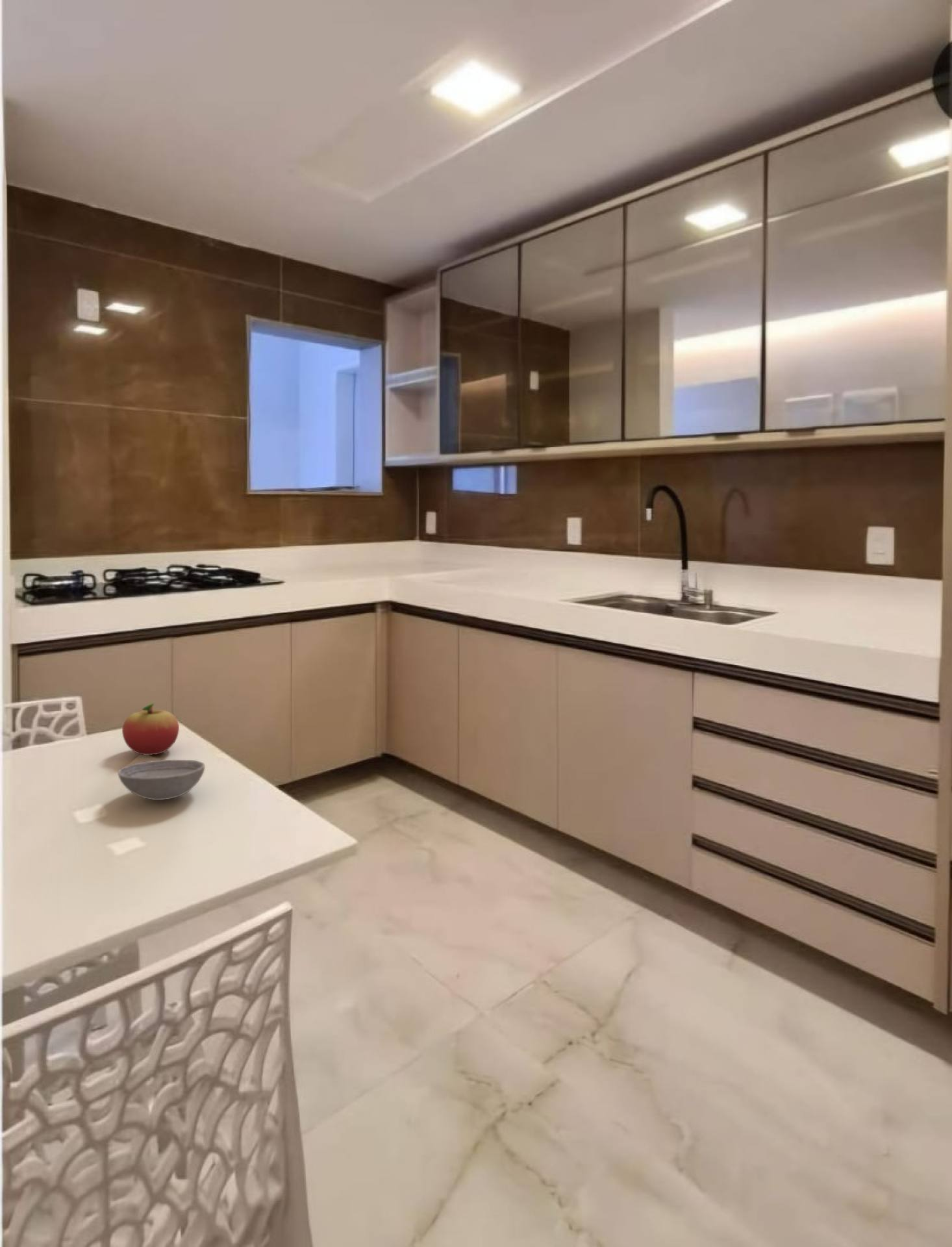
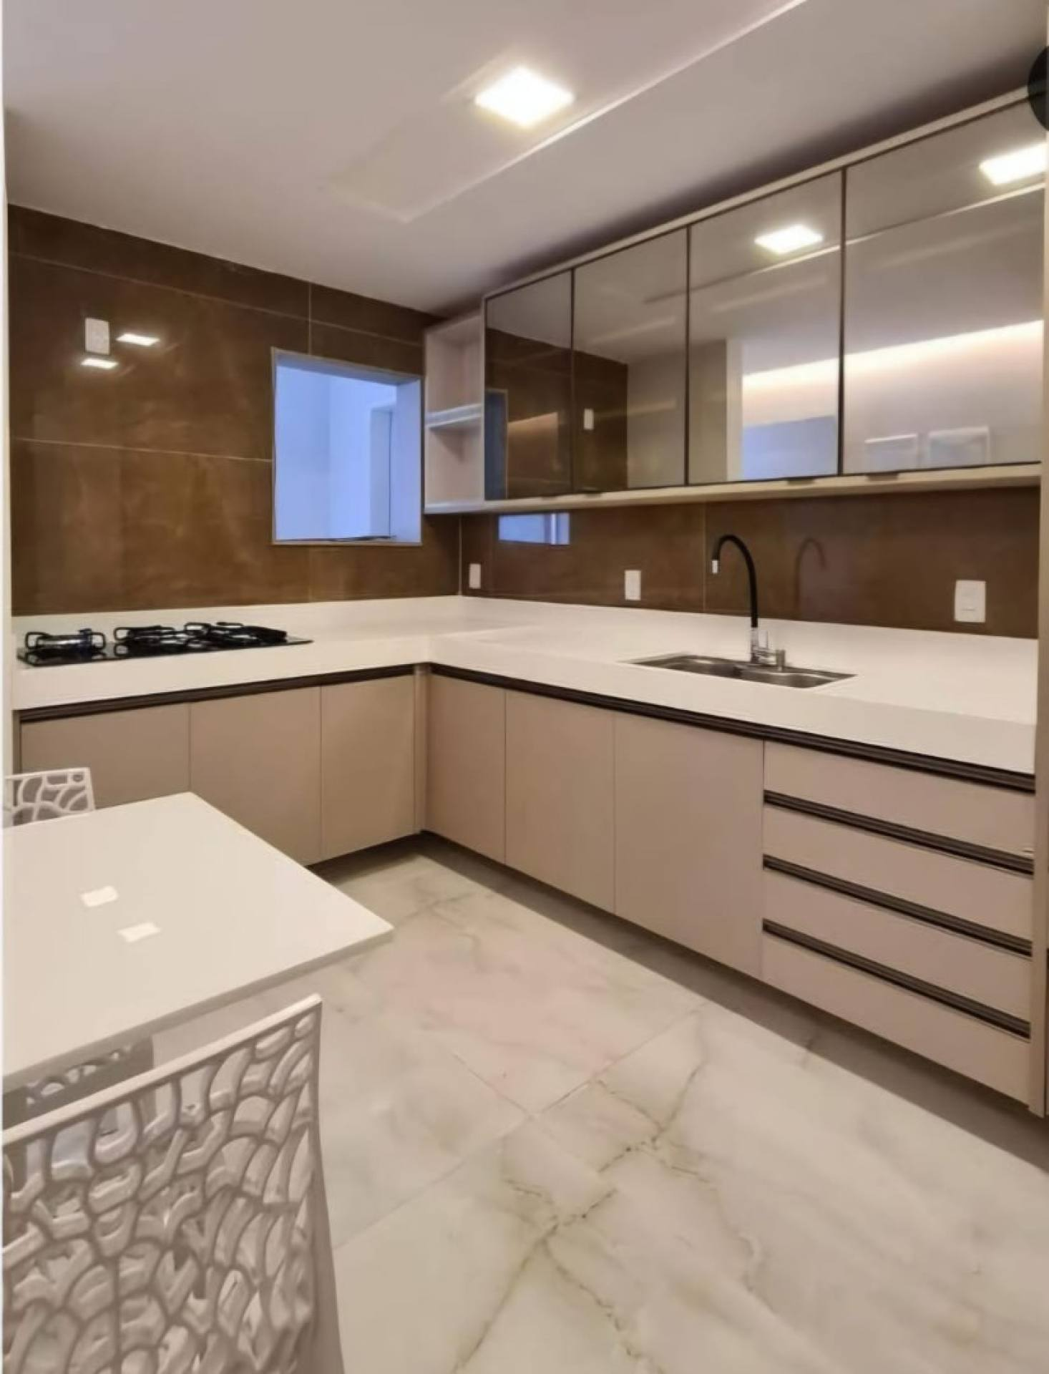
- fruit [121,701,180,756]
- bowl [117,759,206,801]
